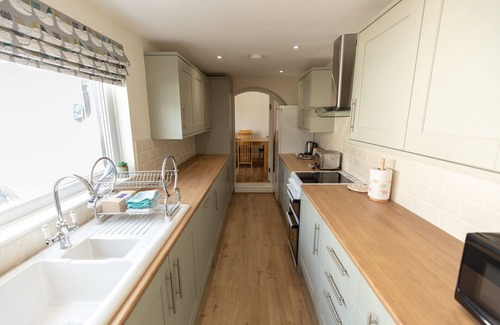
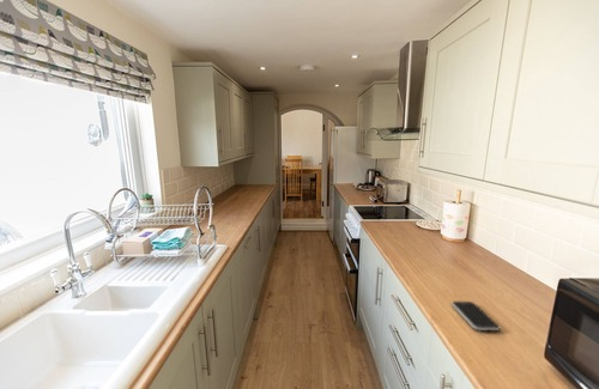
+ smartphone [450,300,501,332]
